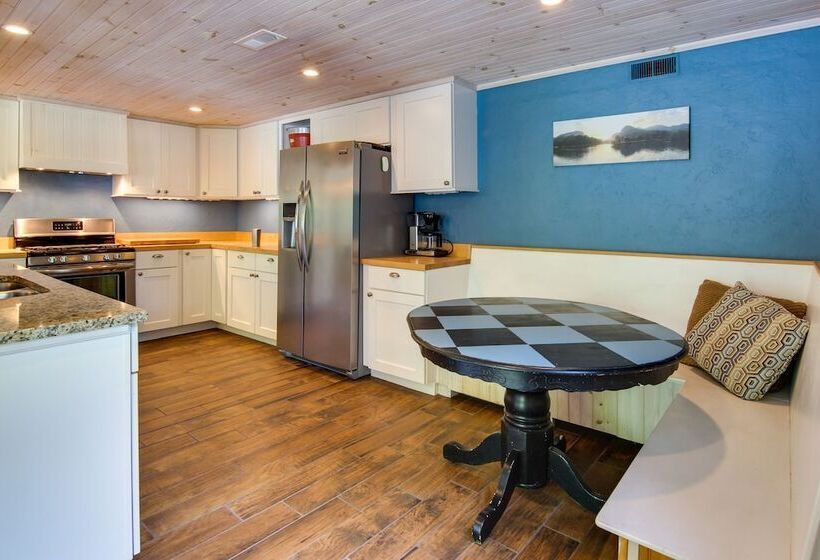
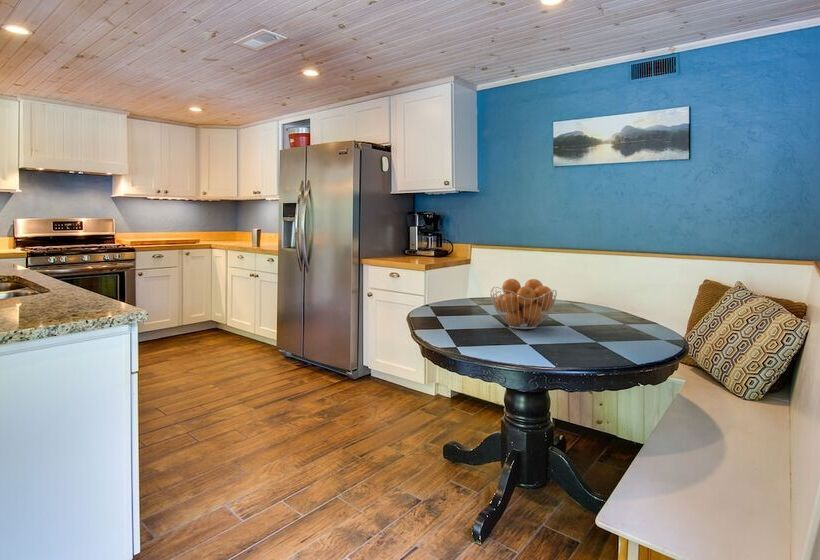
+ fruit basket [489,278,558,330]
